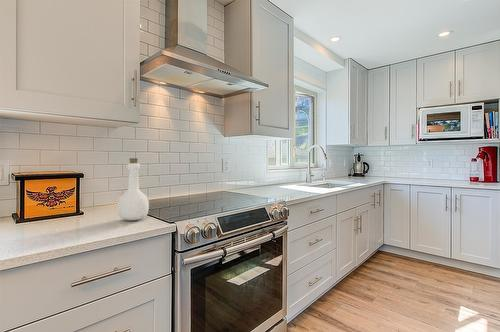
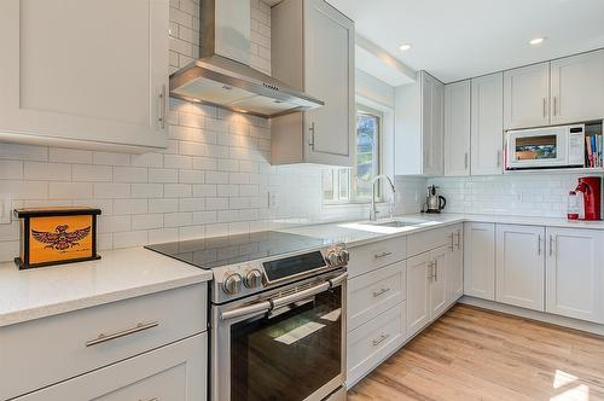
- bottle [116,157,150,221]
